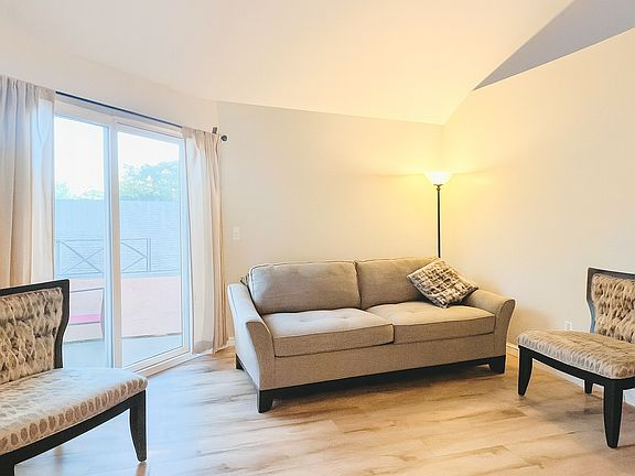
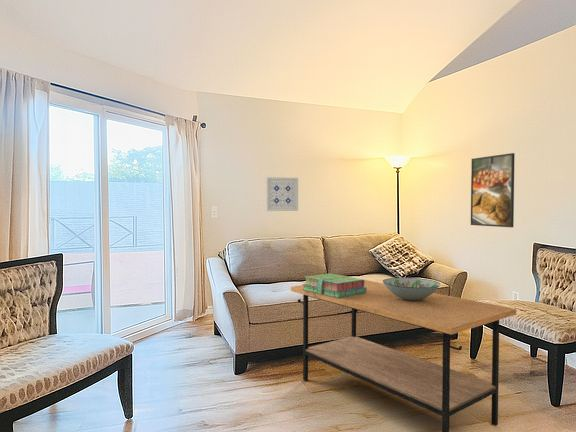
+ decorative bowl [382,277,441,301]
+ stack of books [301,272,366,298]
+ coffee table [290,279,517,432]
+ wall art [265,176,299,212]
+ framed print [470,152,516,228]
